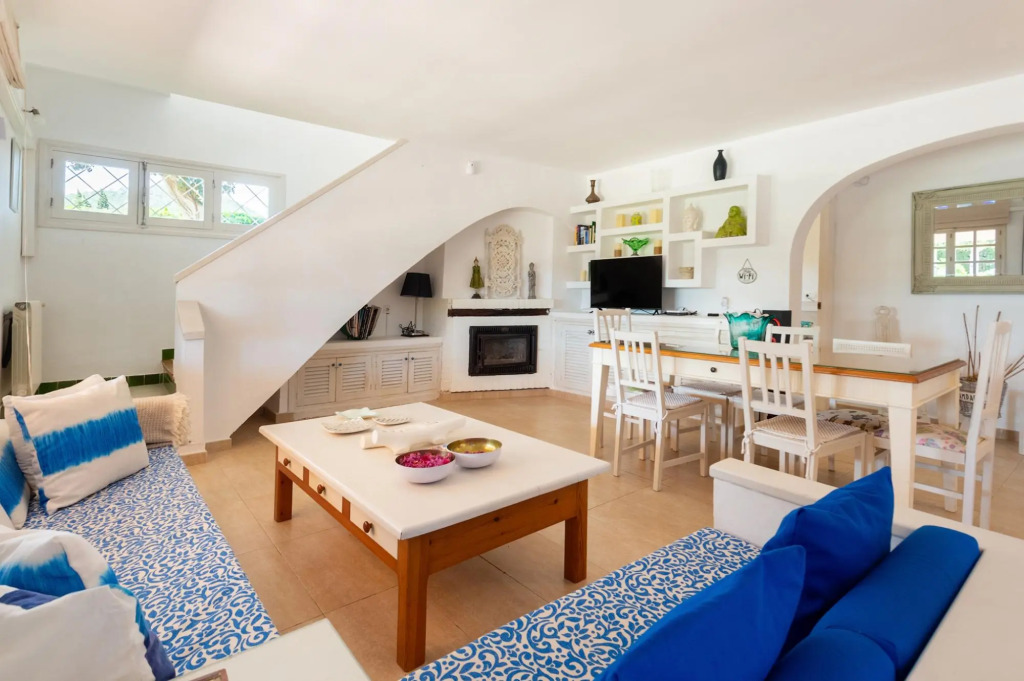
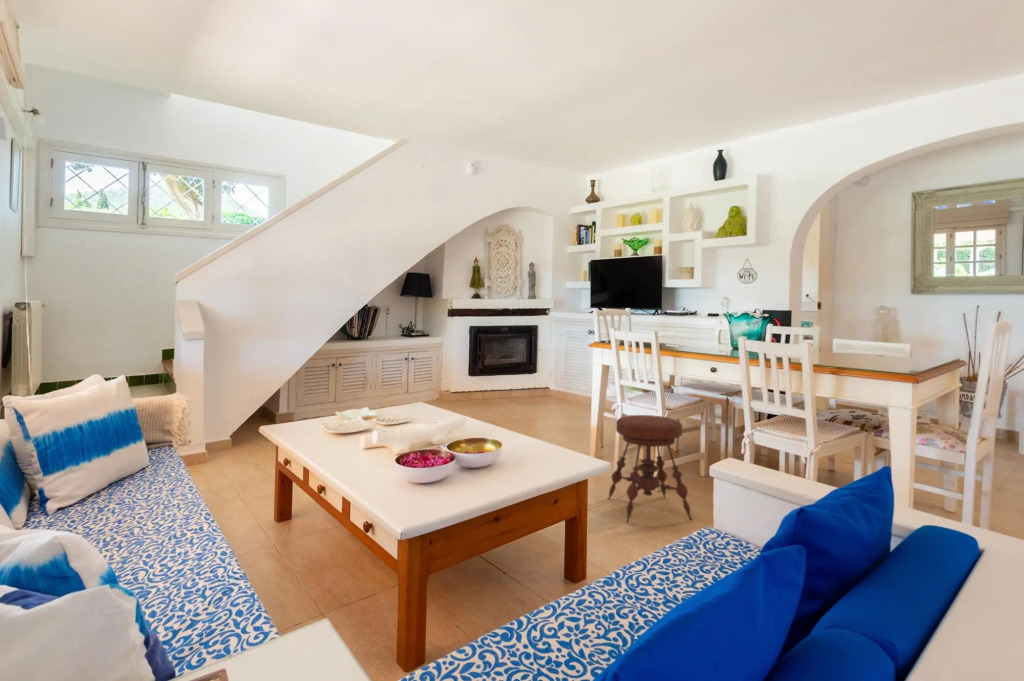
+ stool [606,414,694,523]
